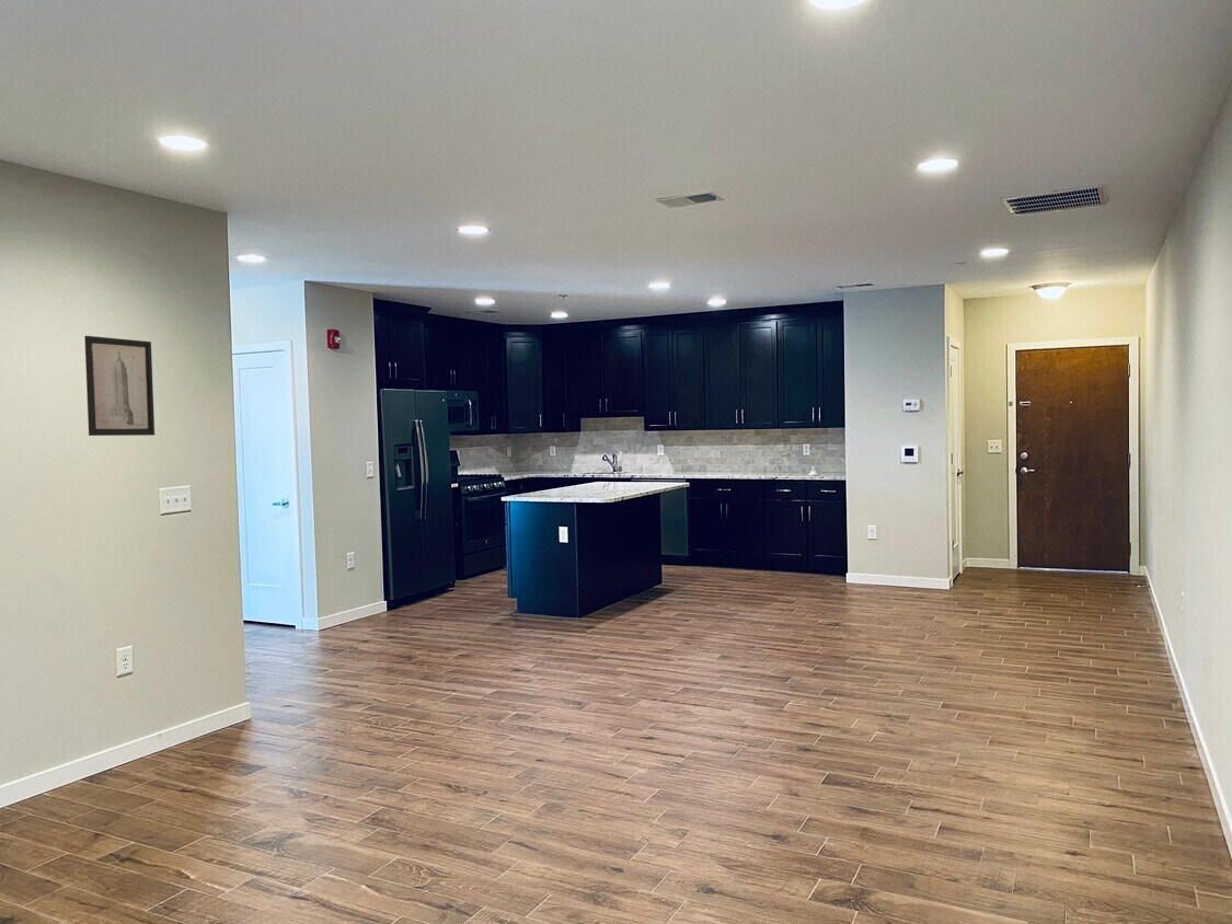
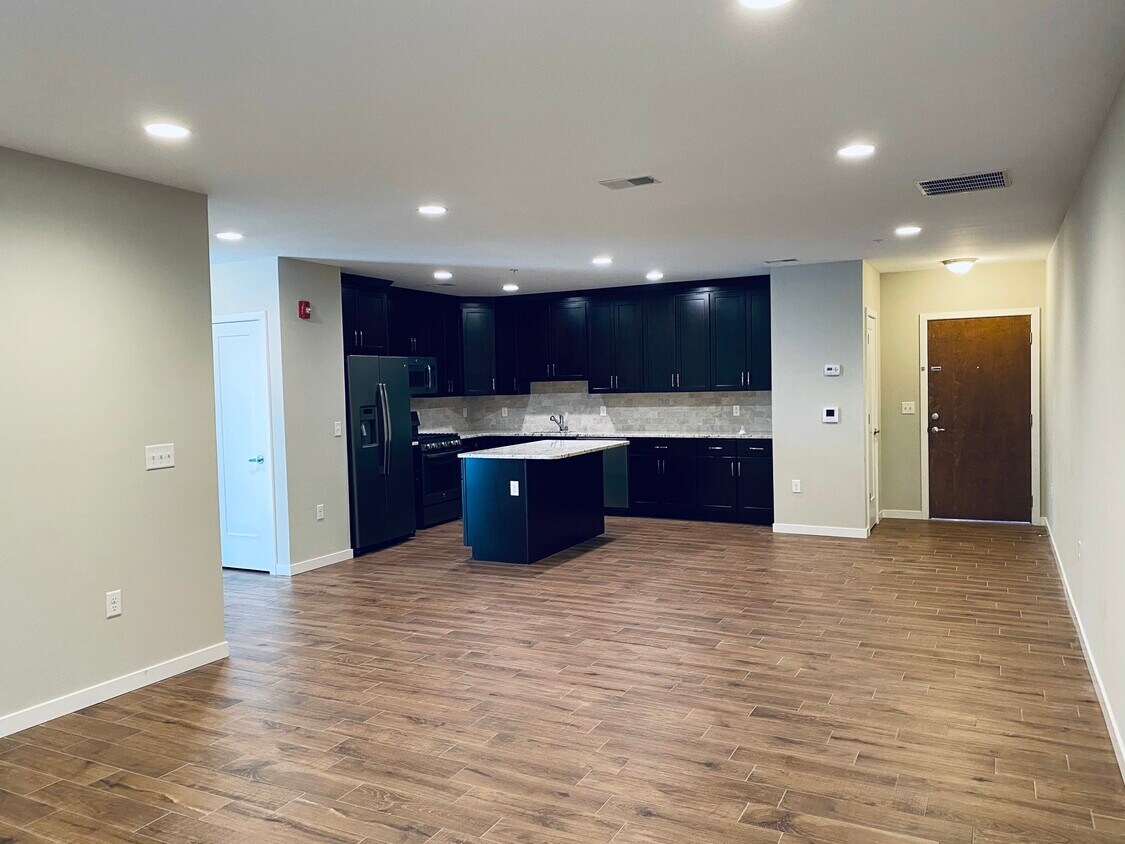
- wall art [83,335,156,437]
